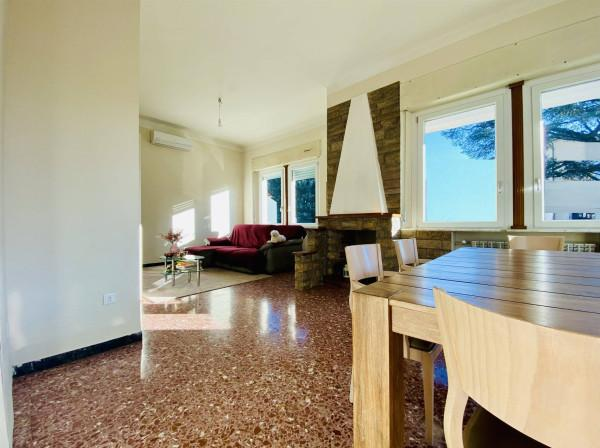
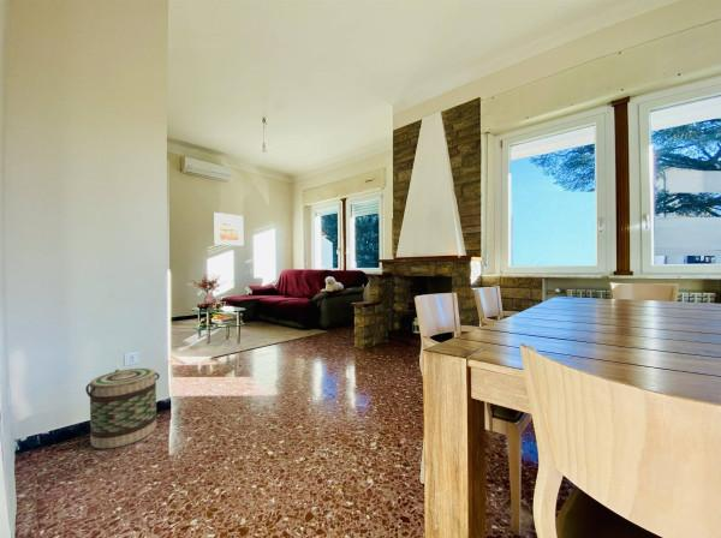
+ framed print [213,211,244,247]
+ basket [84,367,161,449]
